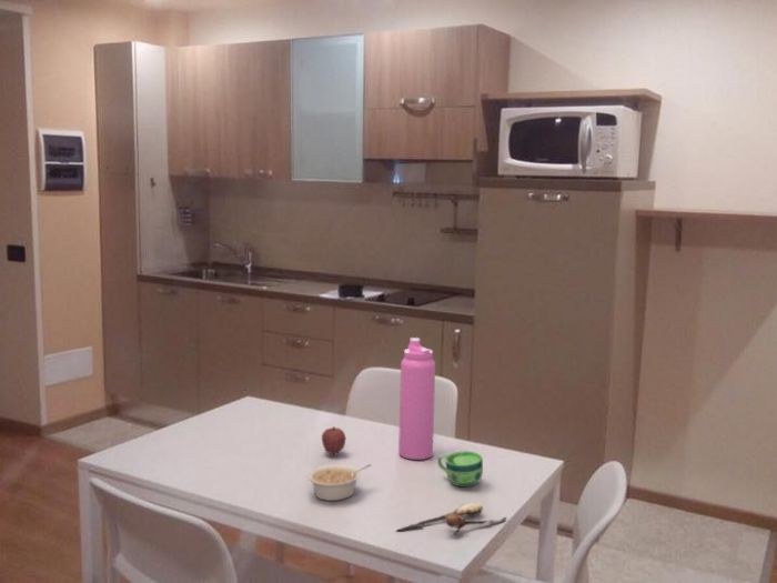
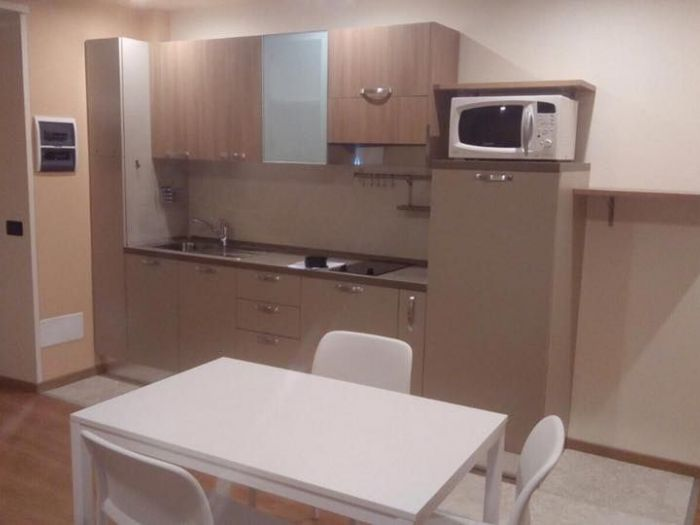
- fruit [321,425,347,456]
- cup [436,450,484,487]
- legume [306,463,372,502]
- spoon [396,502,508,535]
- water bottle [397,336,436,461]
